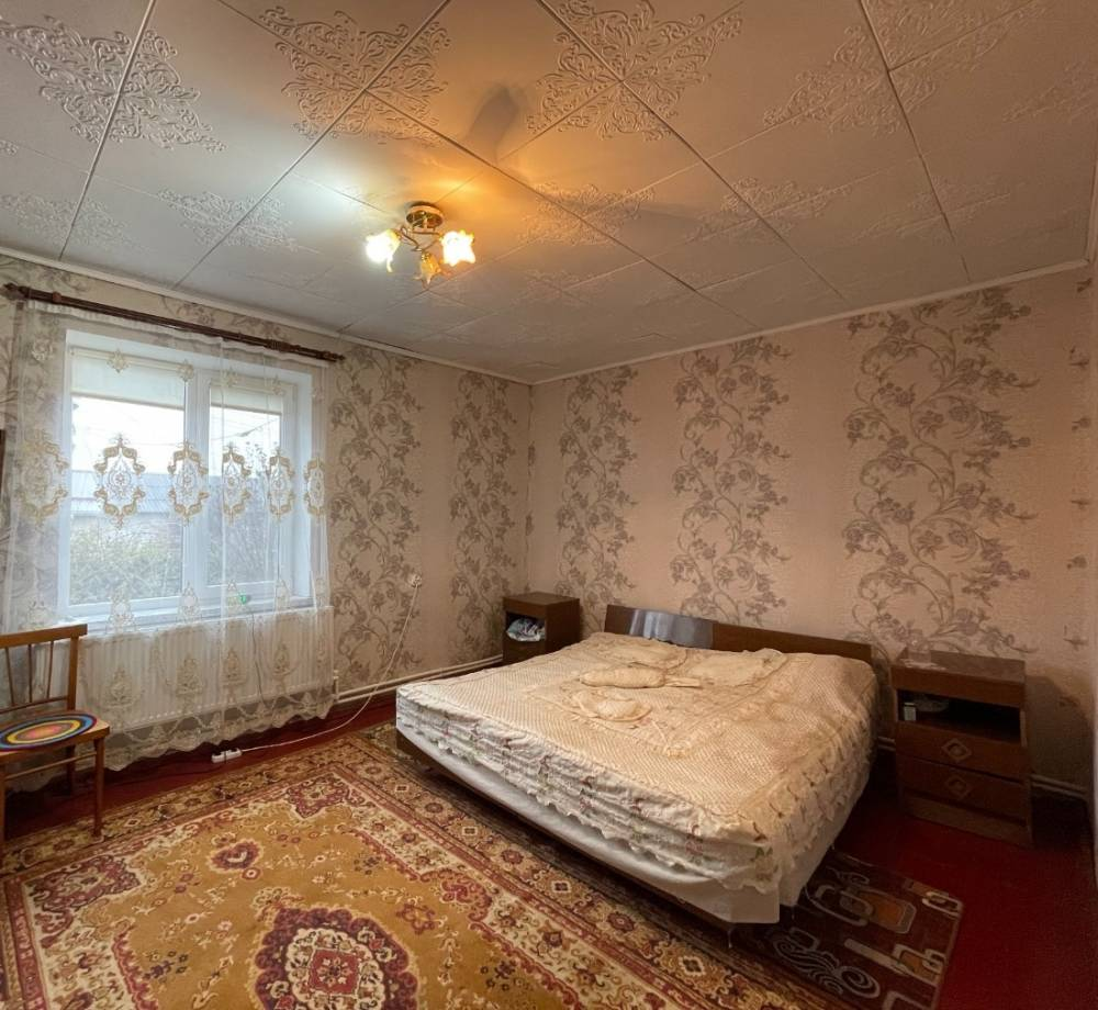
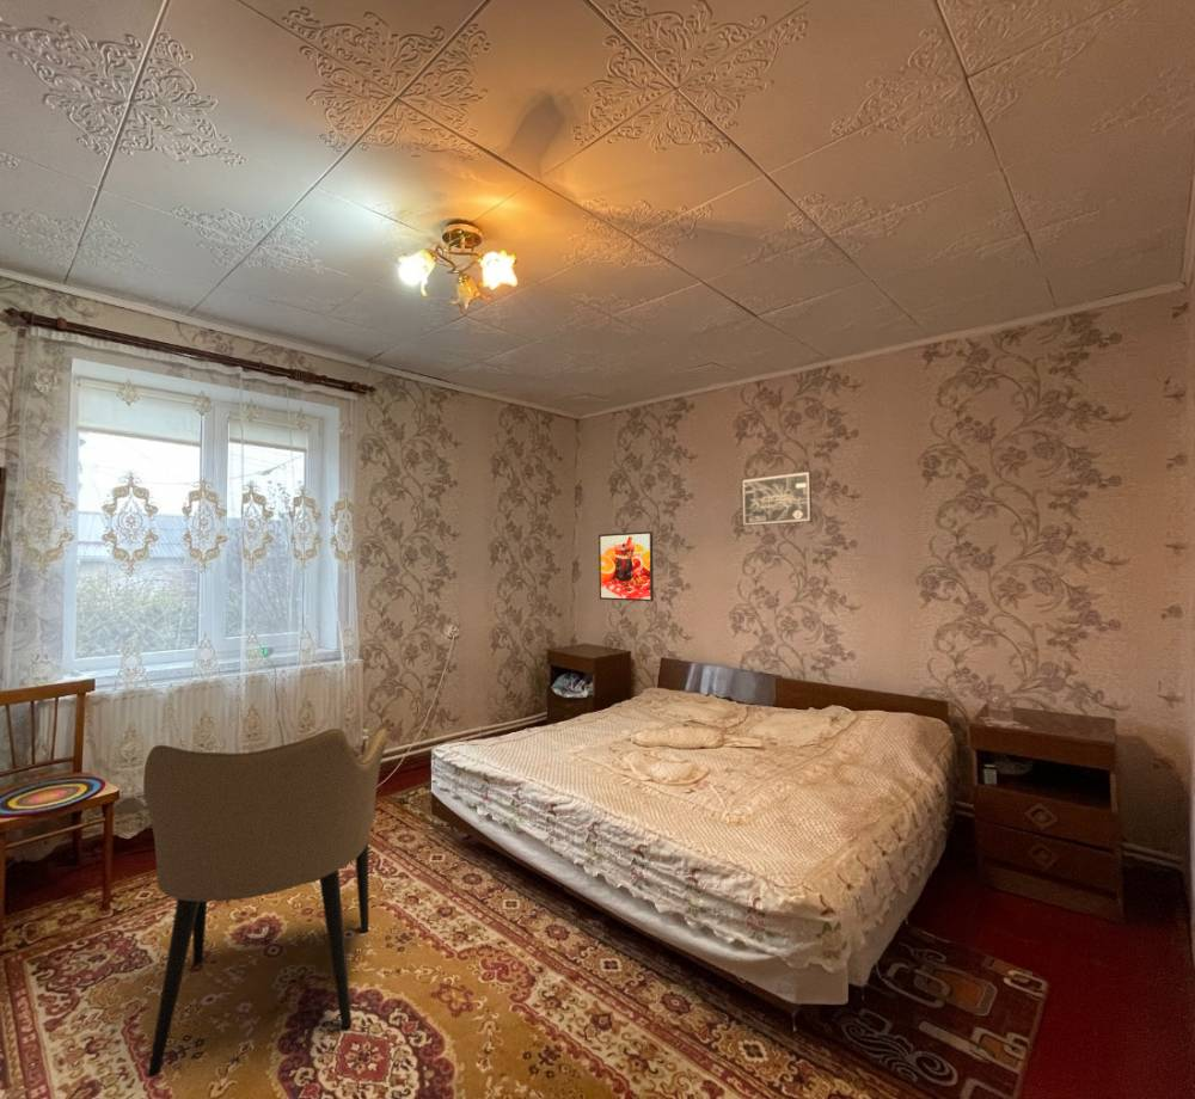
+ armchair [142,726,388,1077]
+ wall art [740,469,813,527]
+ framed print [598,530,655,602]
